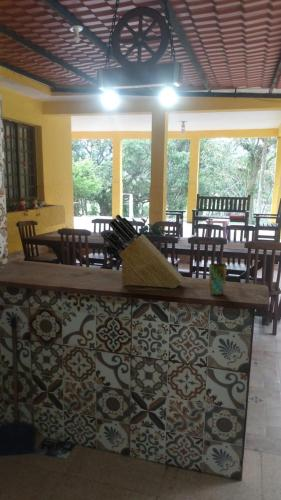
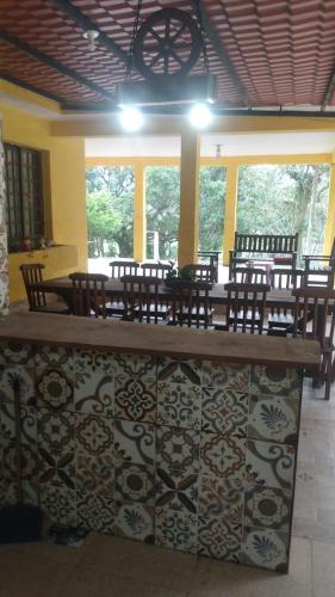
- cup [208,262,228,296]
- knife block [101,214,184,289]
